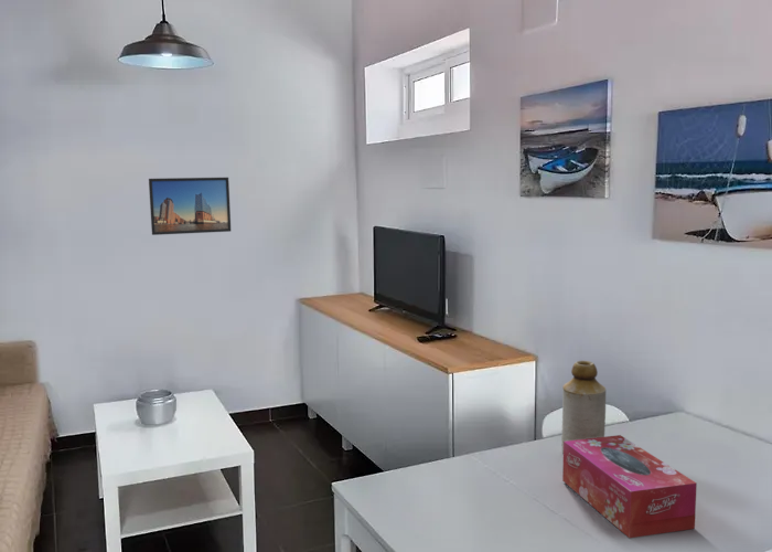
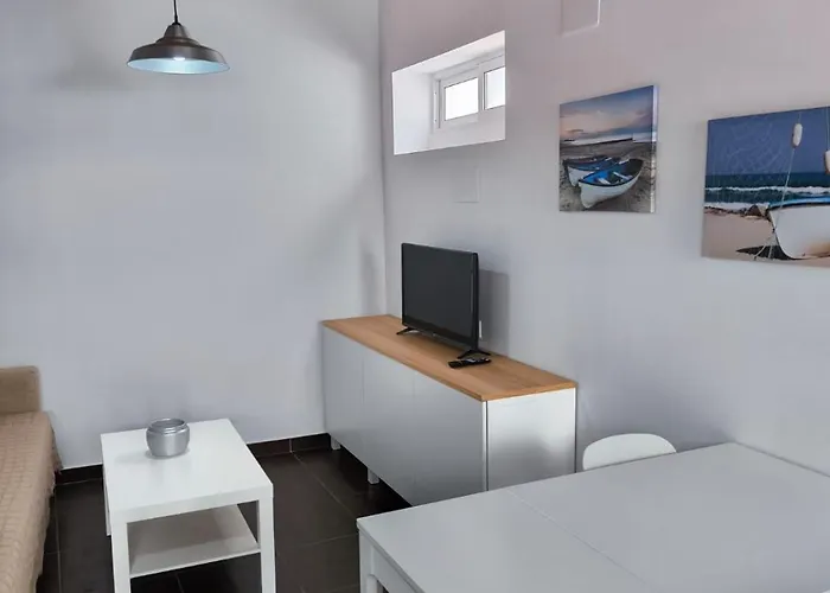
- tissue box [561,434,698,539]
- bottle [560,360,607,455]
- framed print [148,177,232,236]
